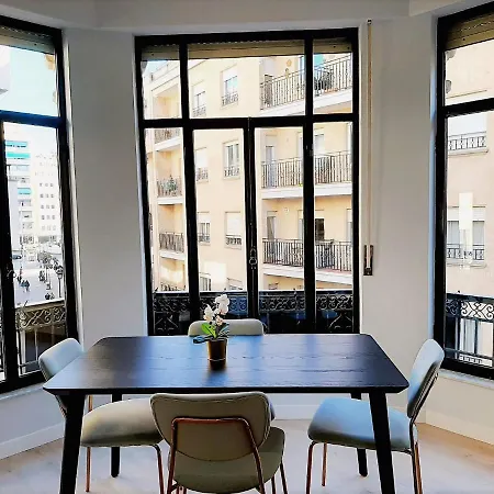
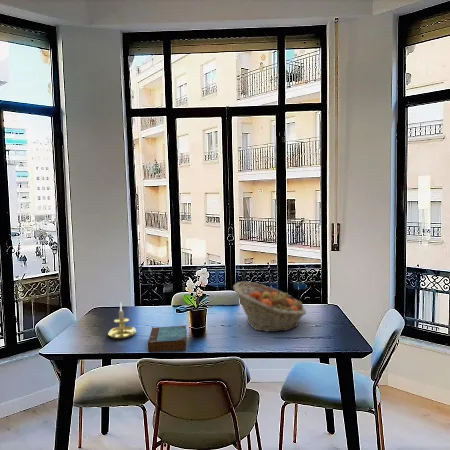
+ fruit basket [232,281,307,333]
+ book [147,325,188,353]
+ candle holder [107,301,137,340]
